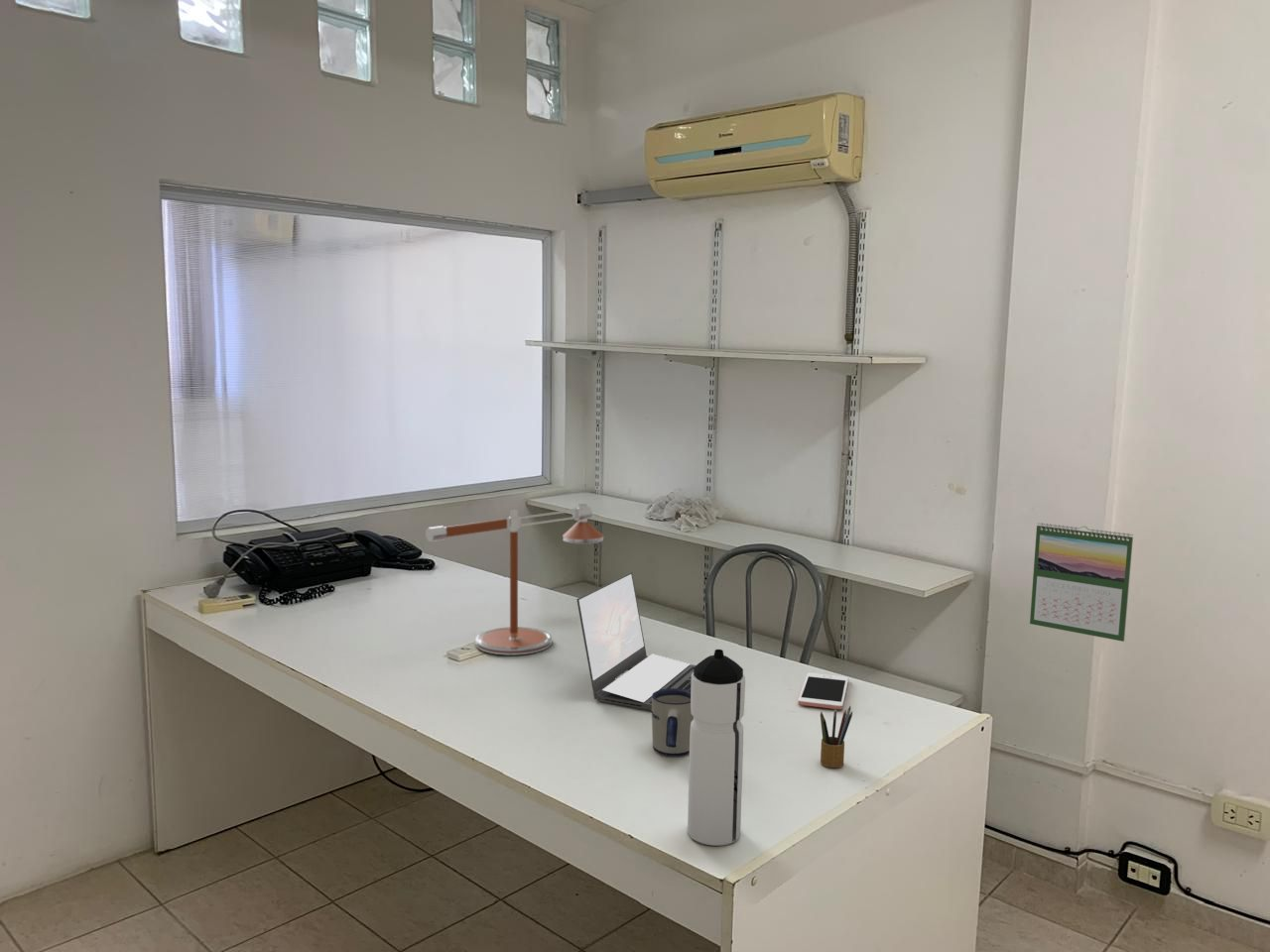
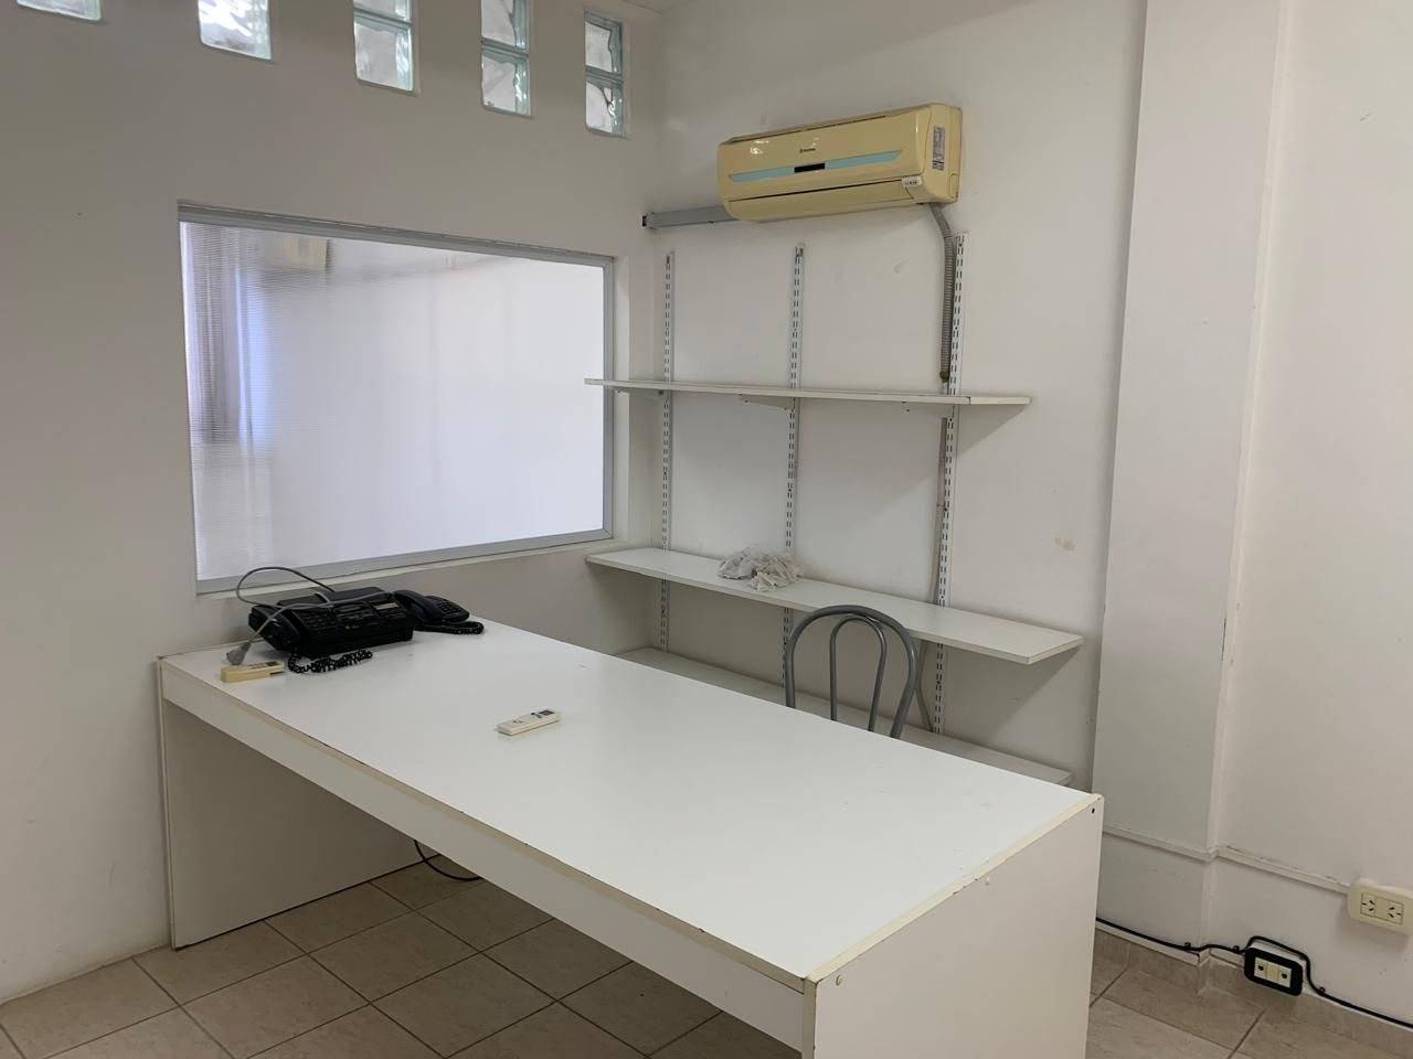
- pencil box [820,705,853,769]
- mug [651,688,694,758]
- water bottle [687,649,746,847]
- desk lamp [425,503,604,655]
- calendar [1029,522,1134,643]
- cell phone [797,671,849,710]
- laptop [575,571,697,711]
